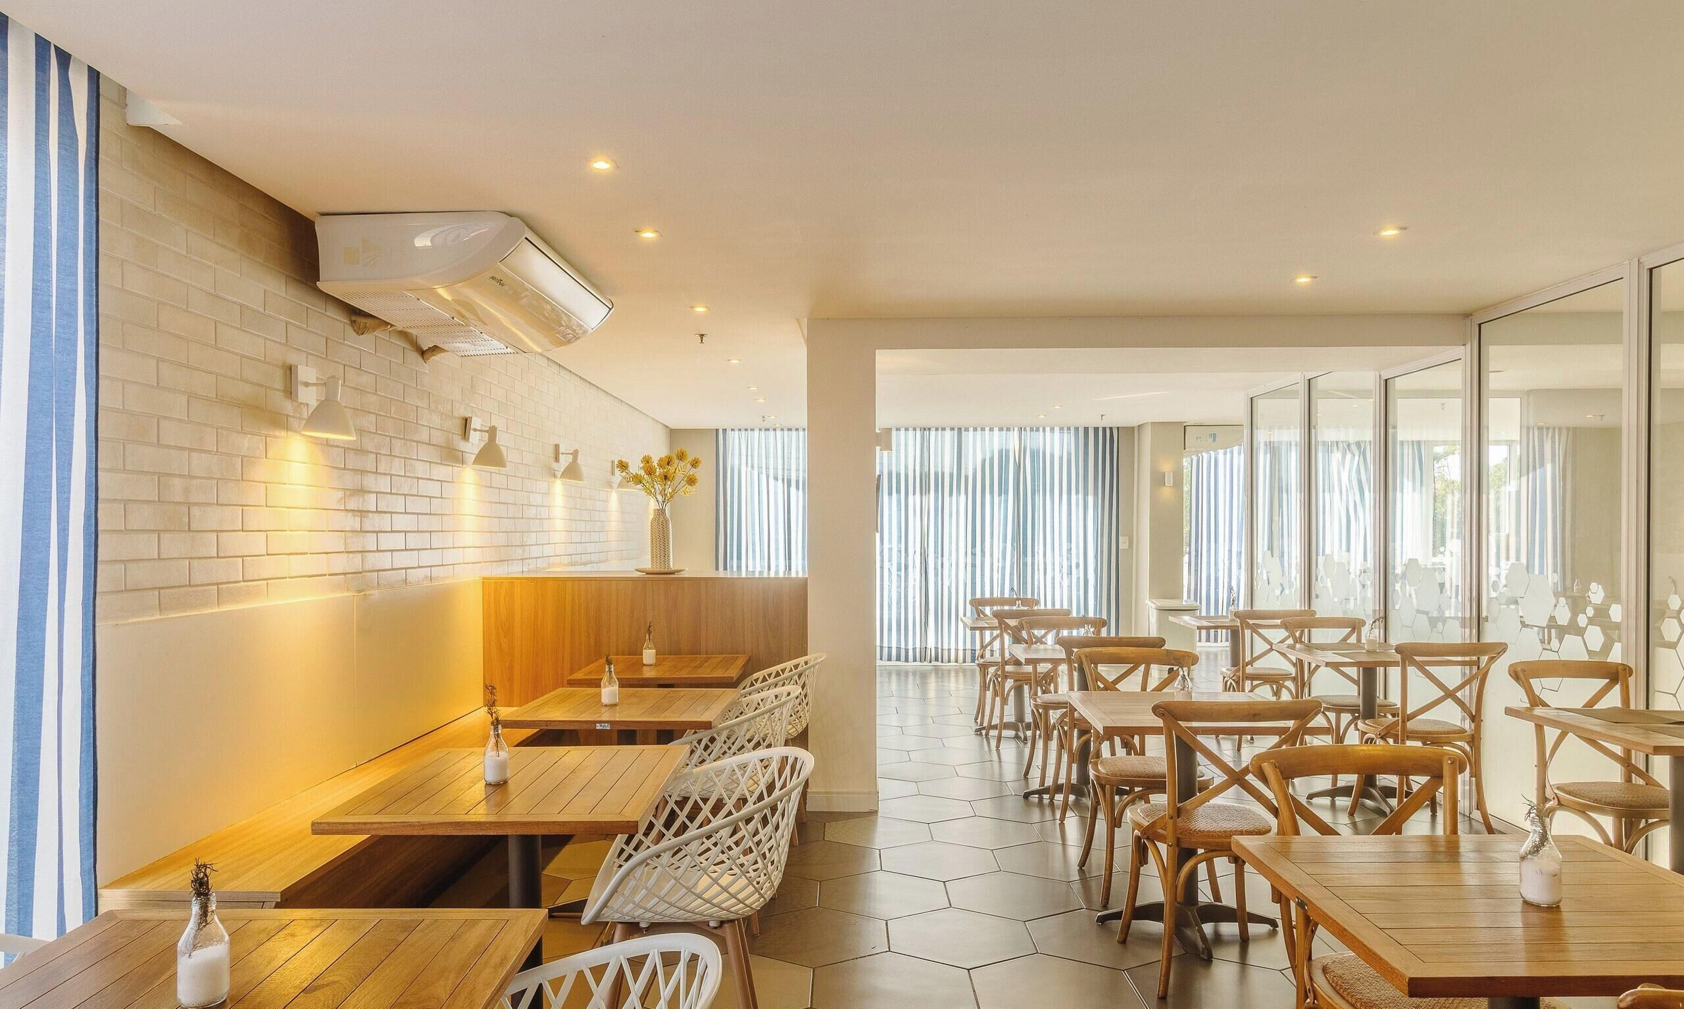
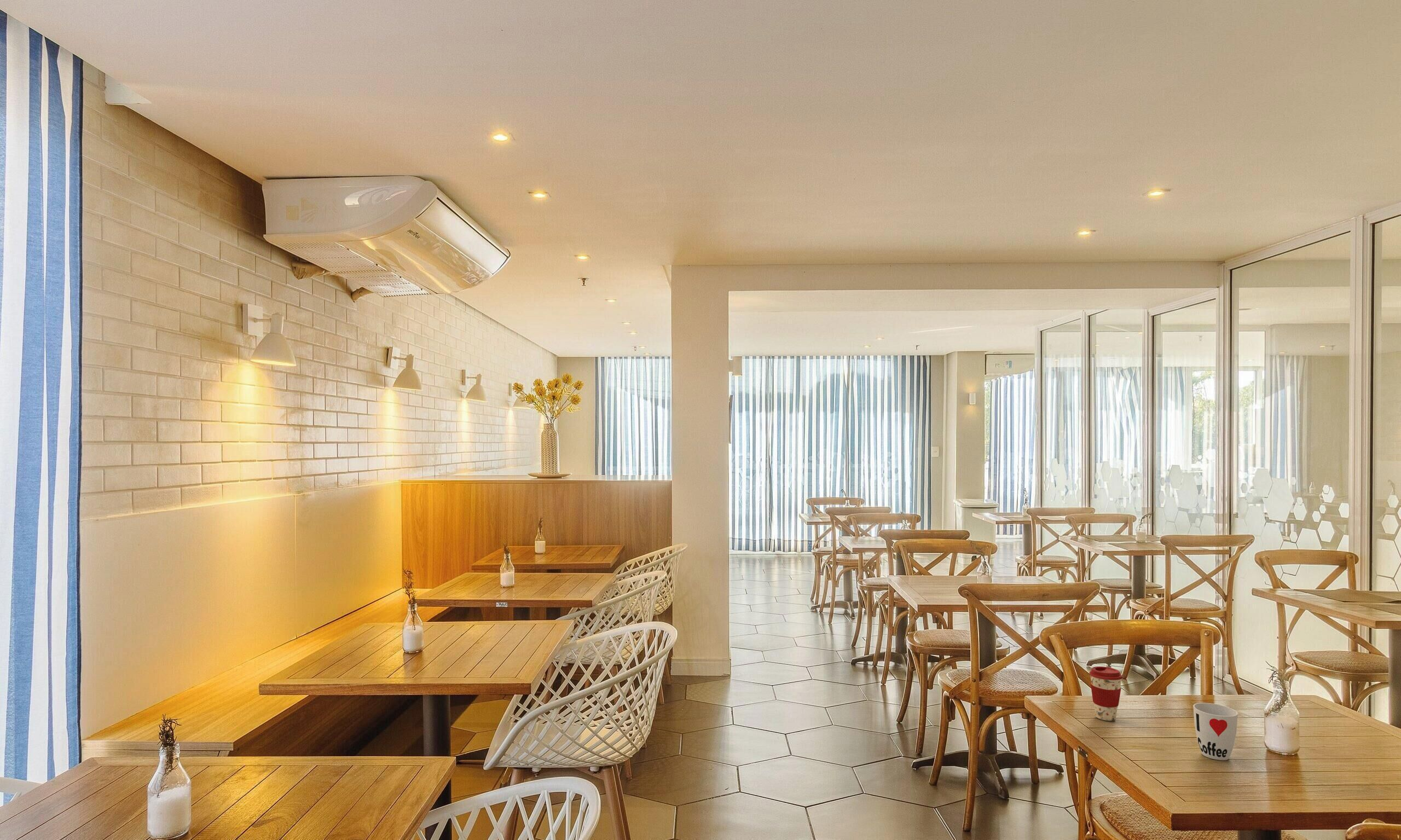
+ coffee cup [1089,666,1124,721]
+ cup [1192,702,1238,761]
